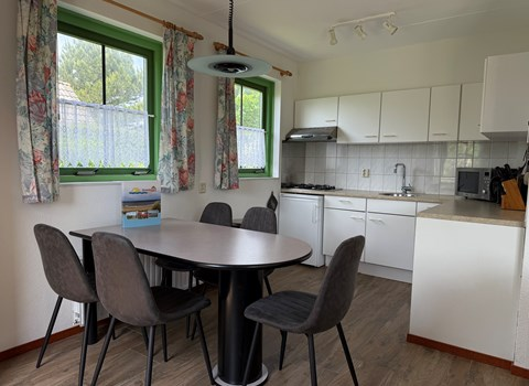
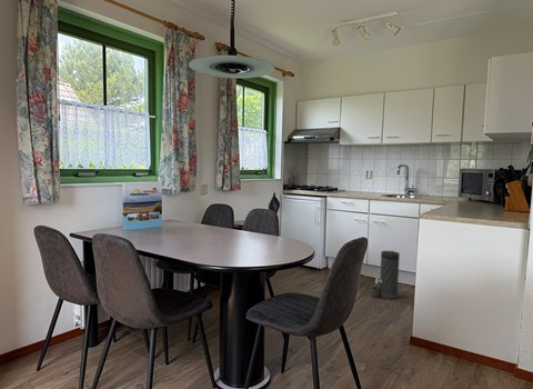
+ canister [370,249,401,300]
